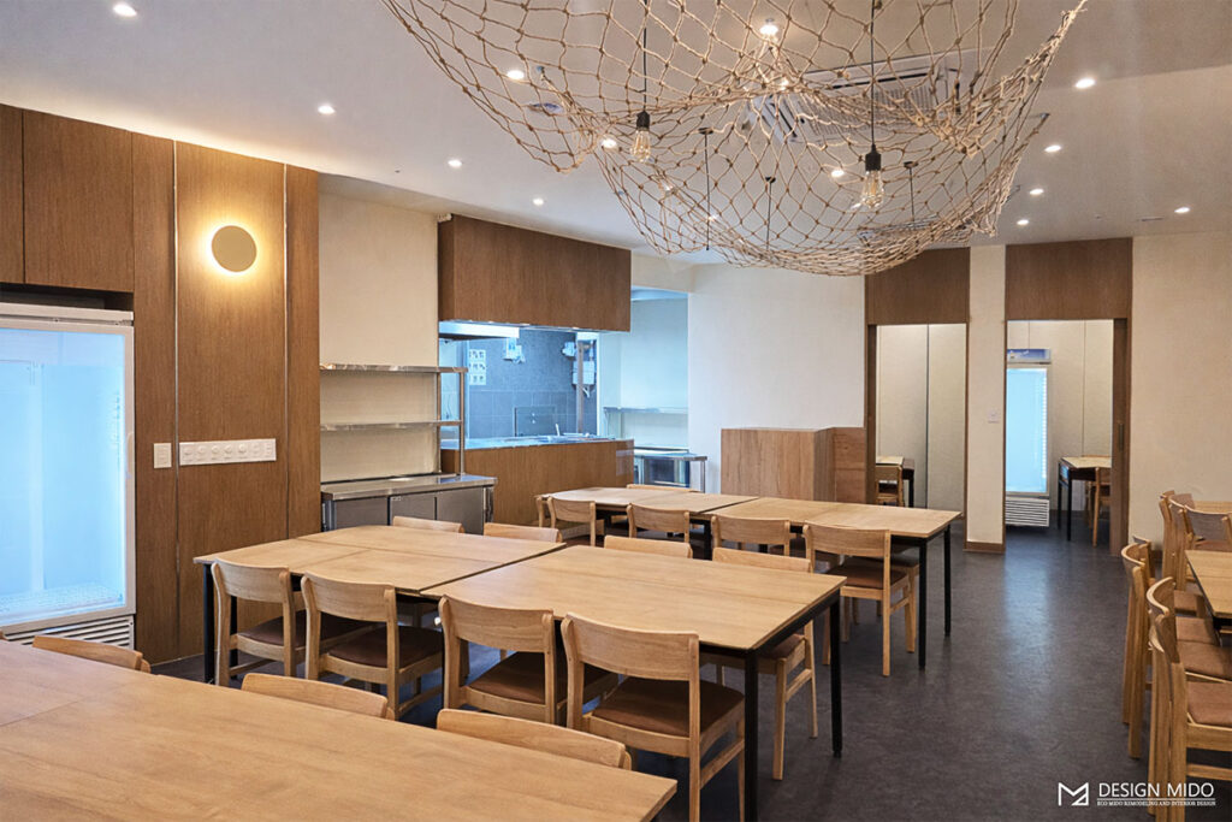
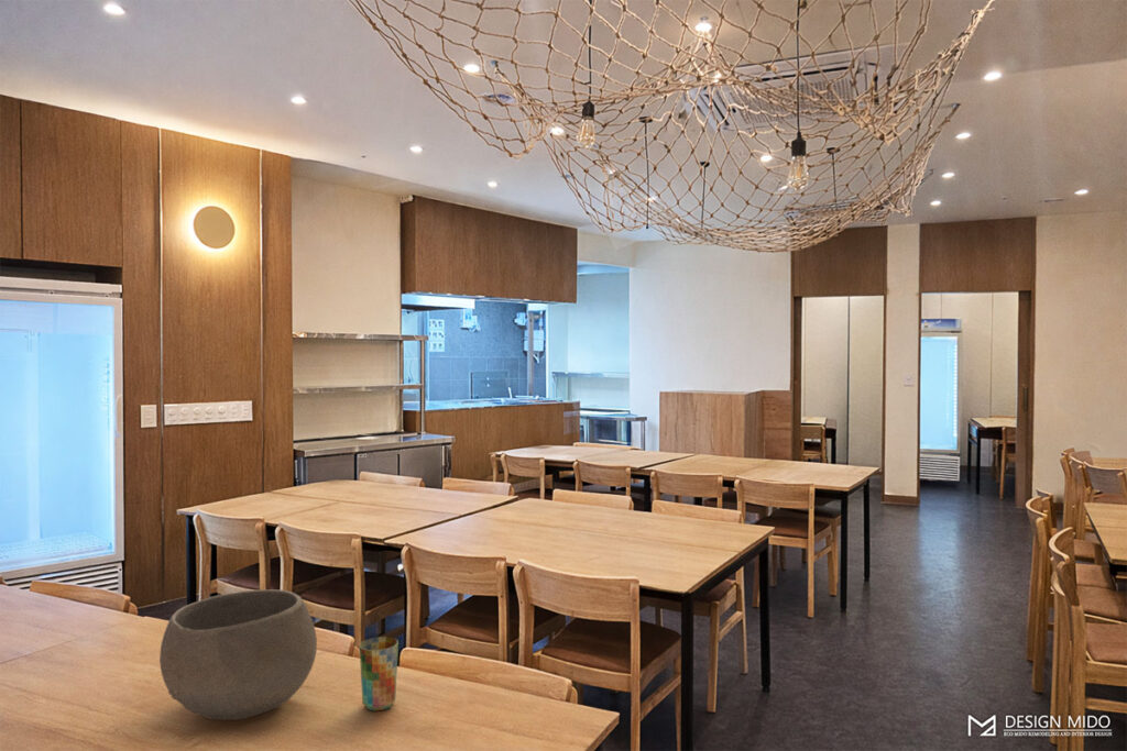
+ cup [359,636,400,711]
+ bowl [158,588,318,721]
